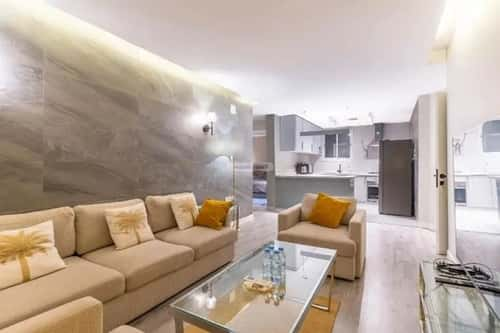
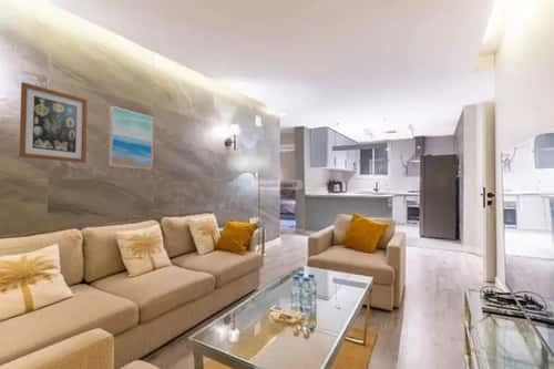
+ wall art [107,105,154,171]
+ wall art [18,81,89,164]
